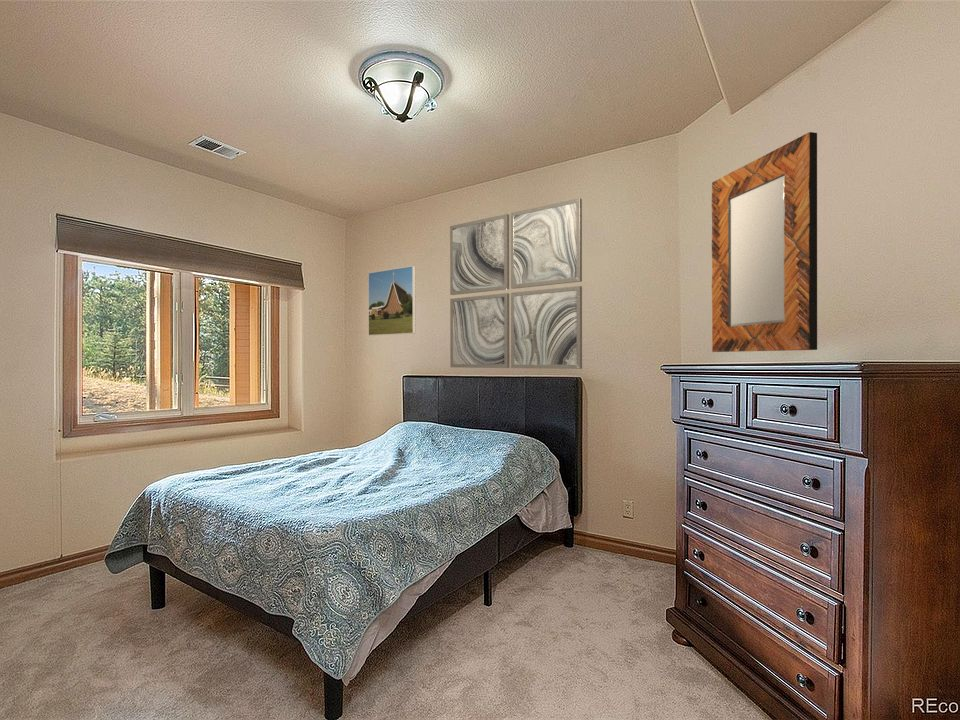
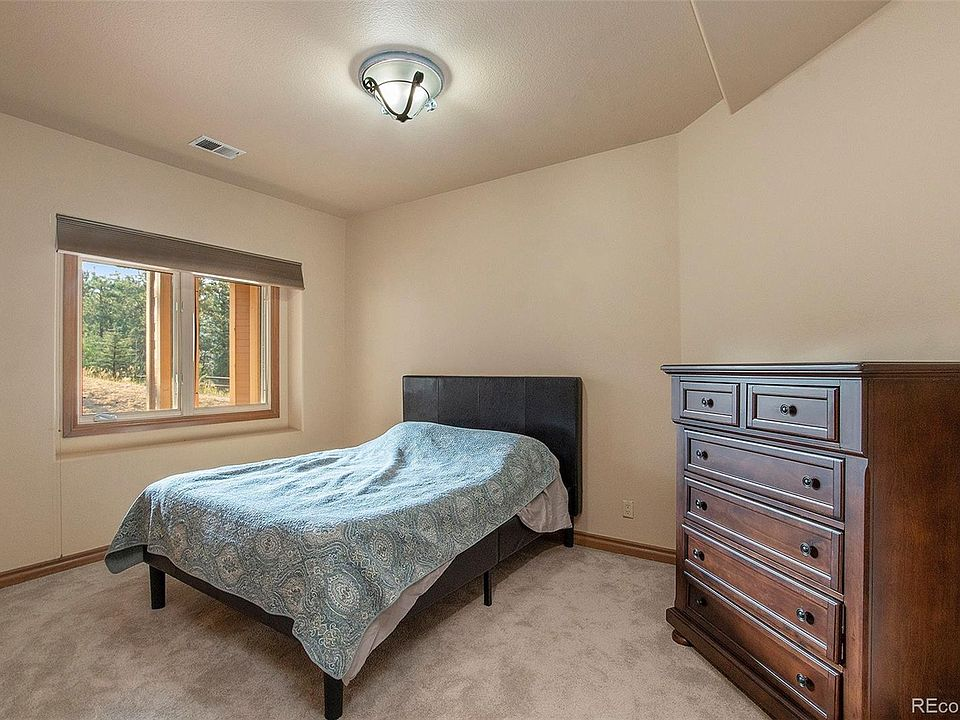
- wall art [449,197,583,370]
- home mirror [711,131,818,353]
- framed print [367,265,417,337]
